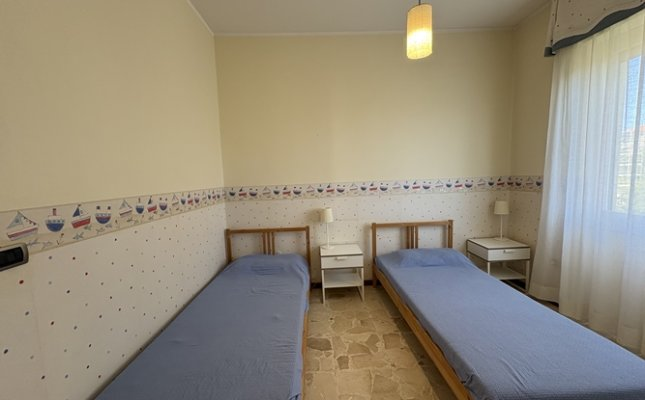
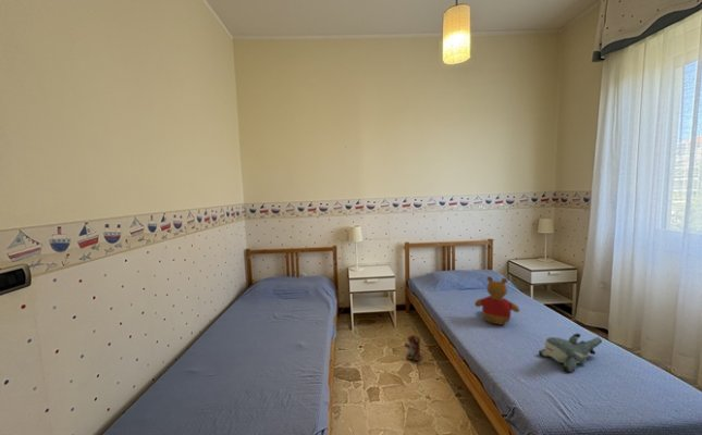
+ plush toy [403,333,422,362]
+ shark plush [538,333,603,373]
+ teddy bear [473,275,520,326]
